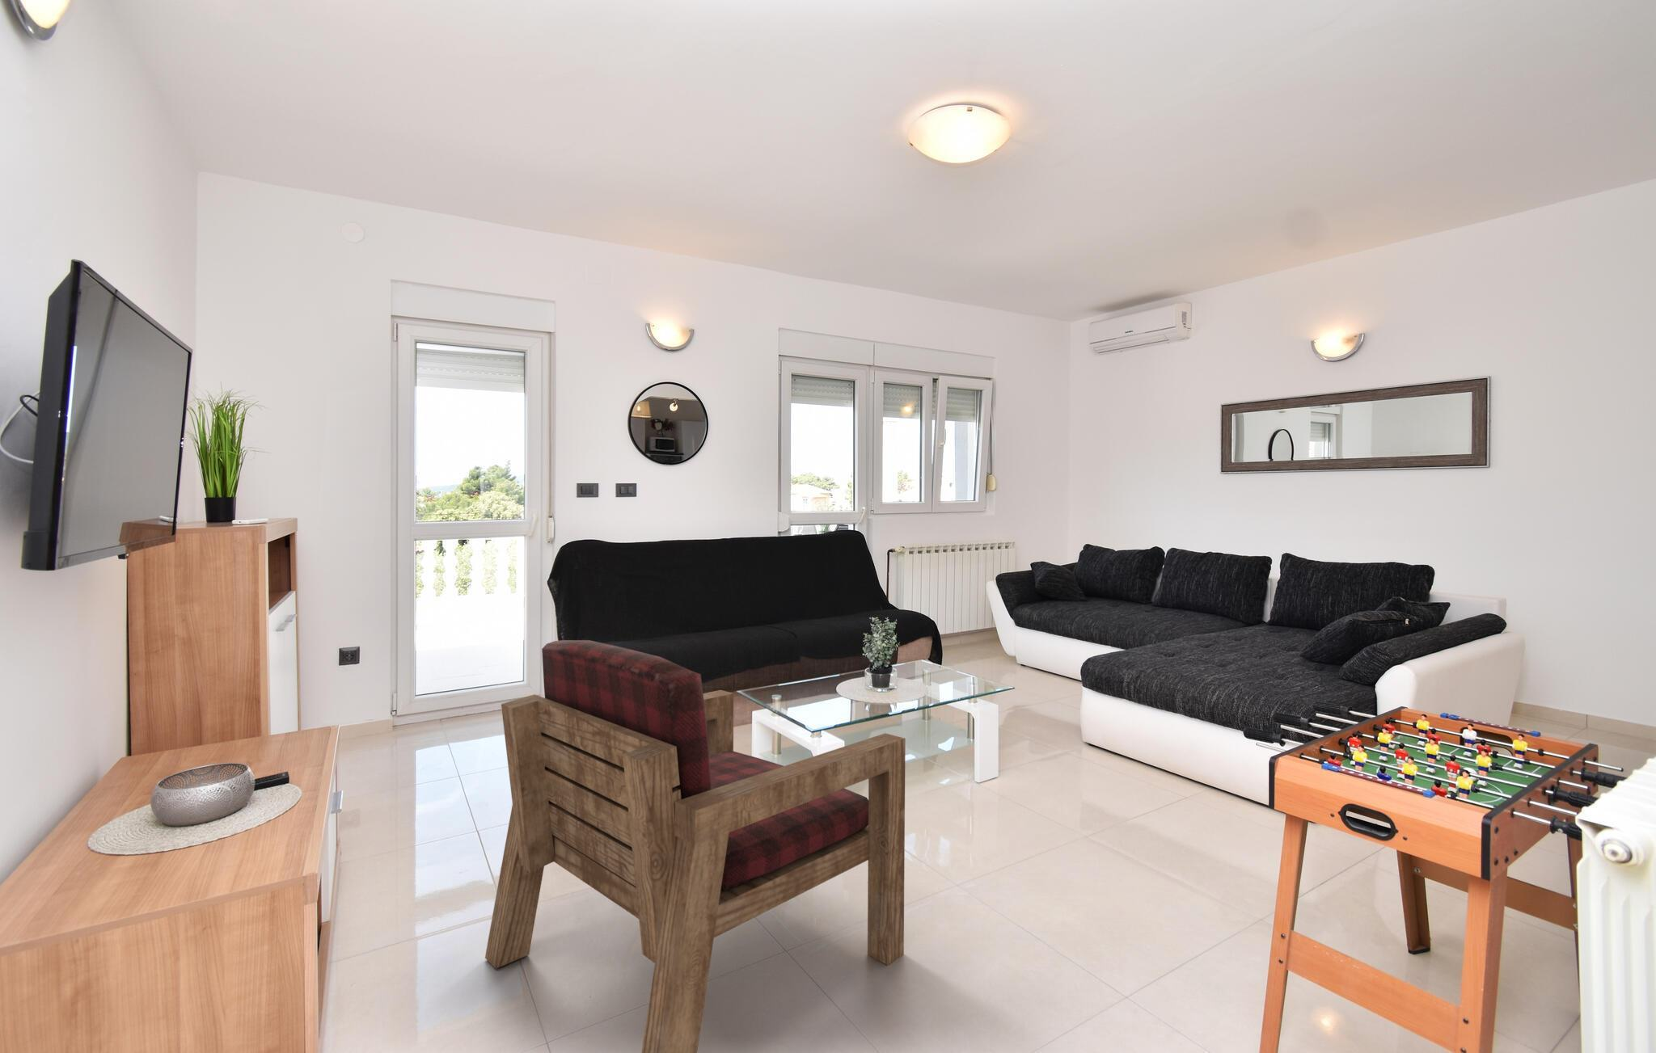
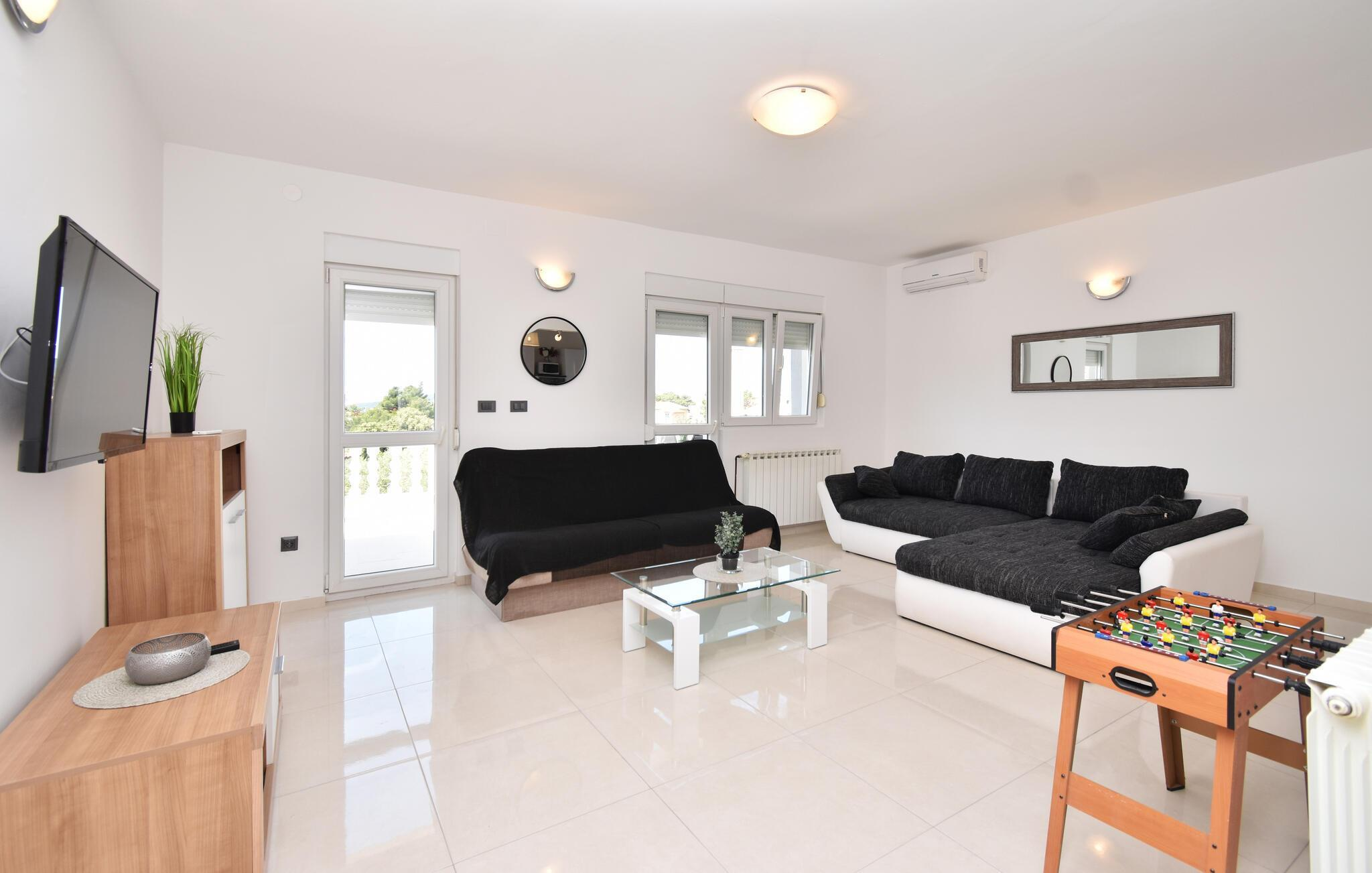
- armchair [484,639,906,1053]
